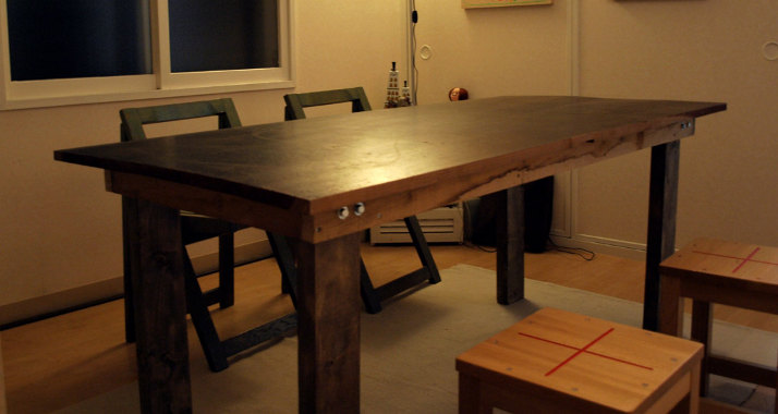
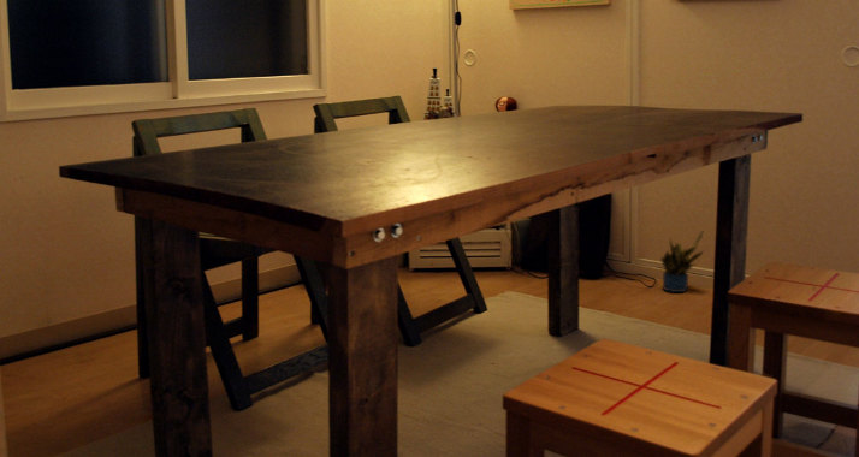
+ potted plant [659,228,706,293]
